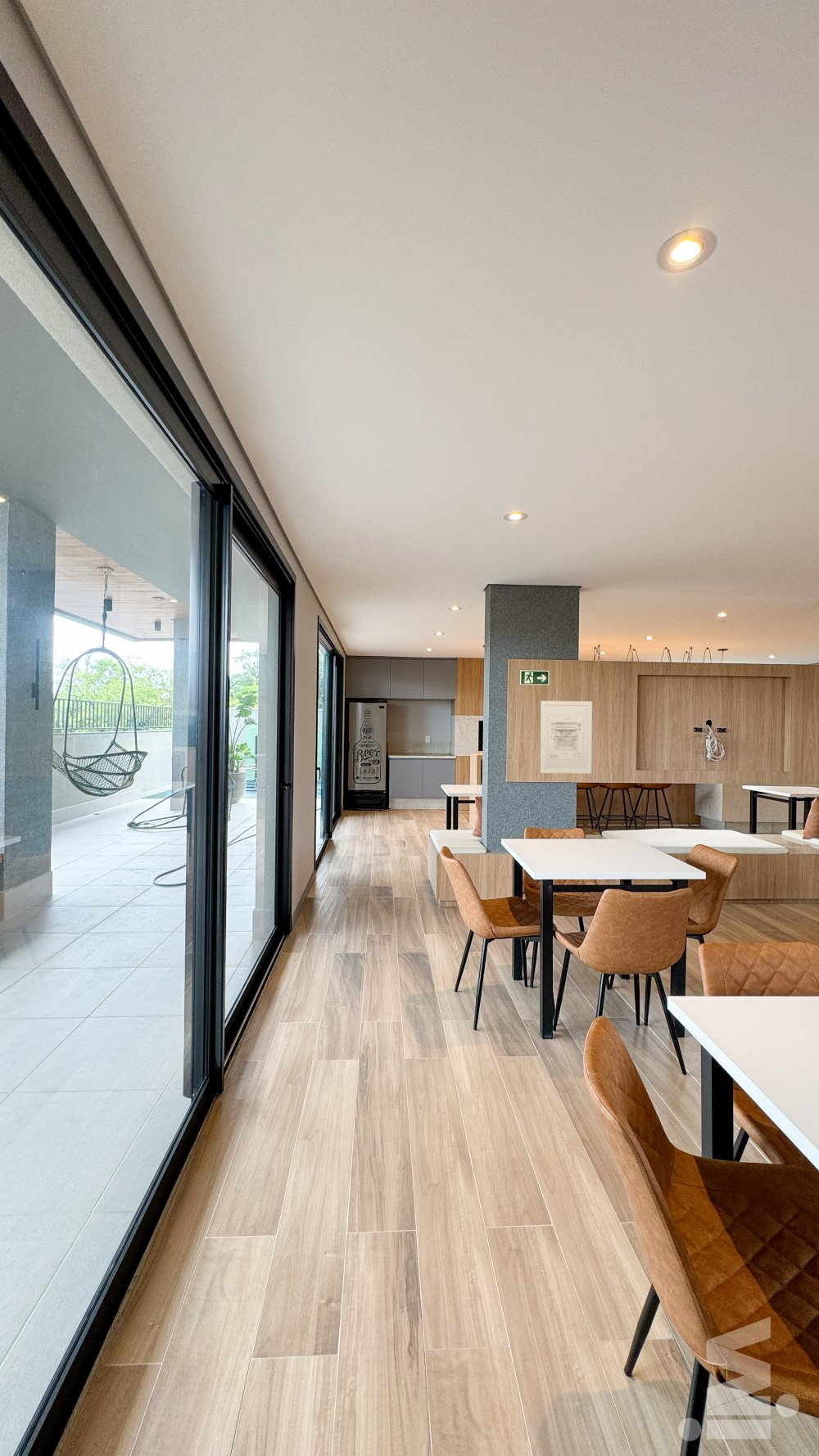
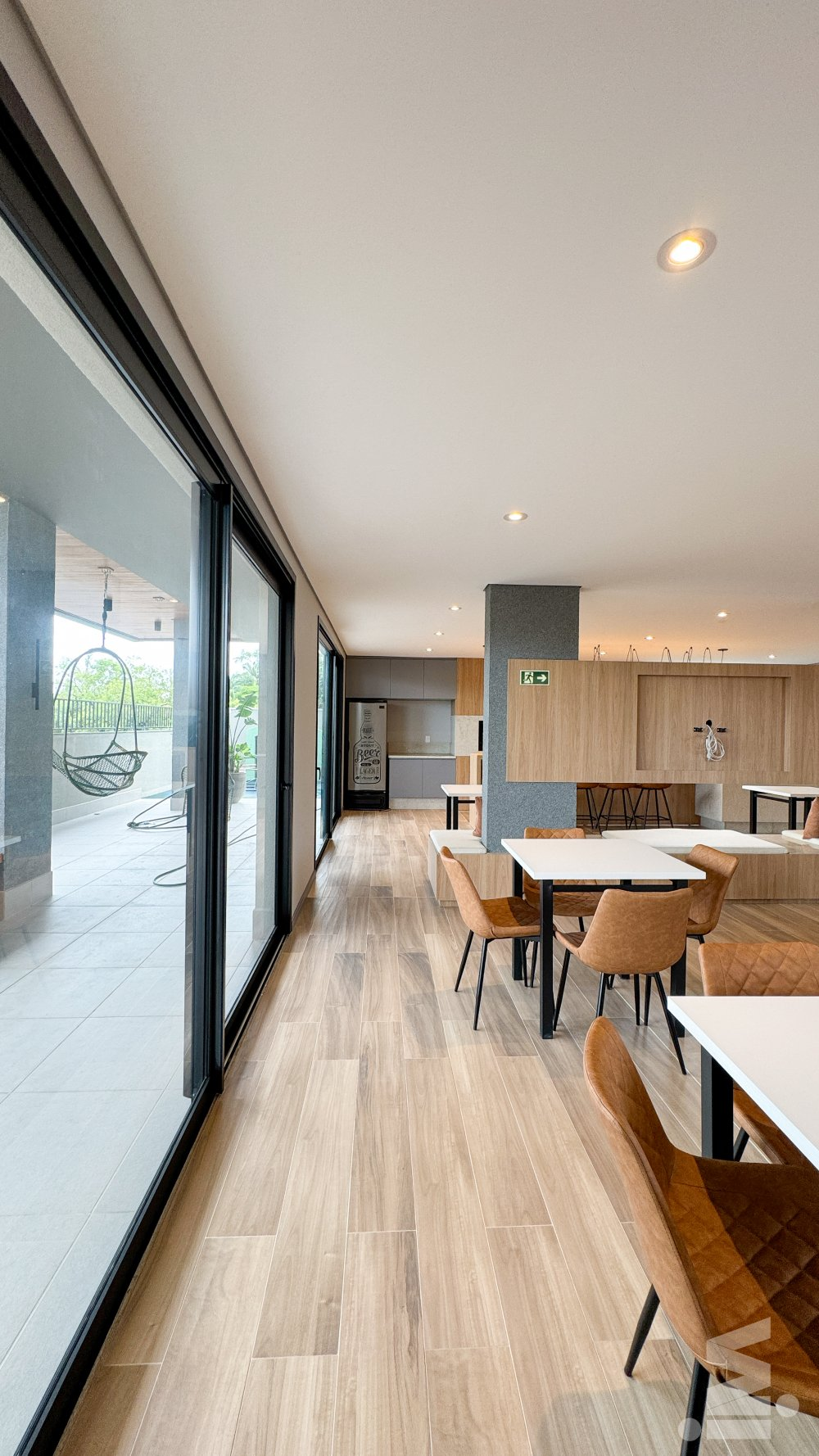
- wall art [539,700,593,774]
